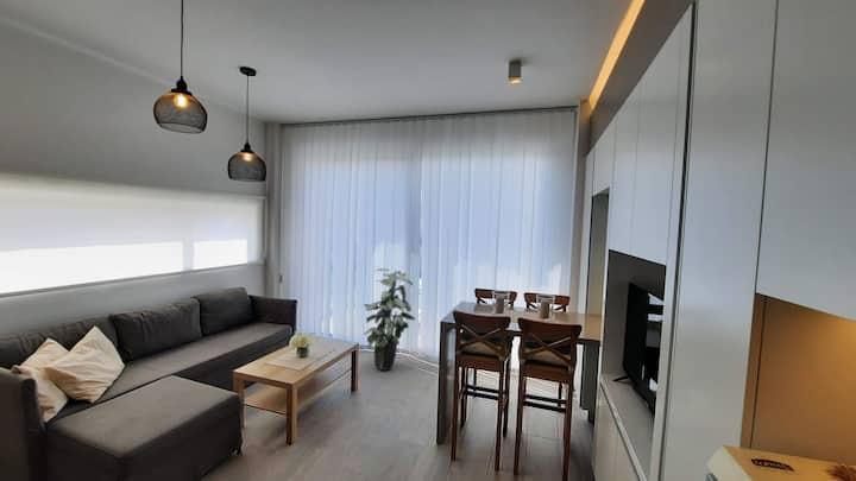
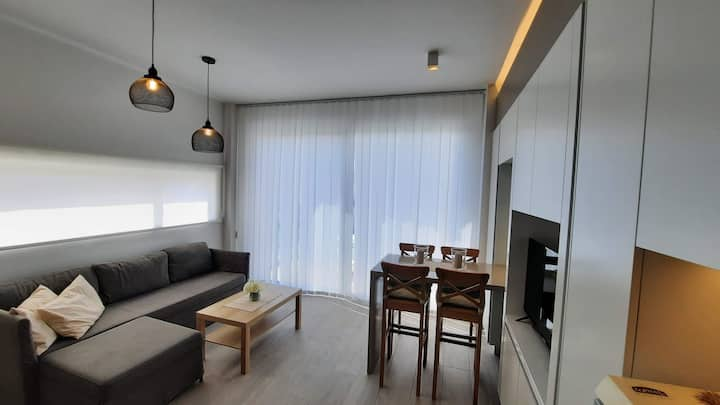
- indoor plant [361,267,416,372]
